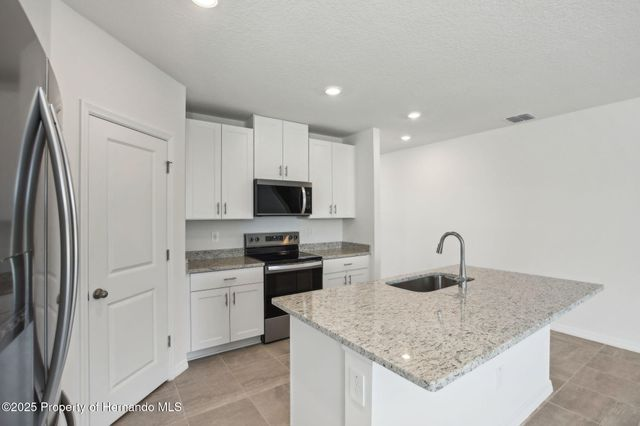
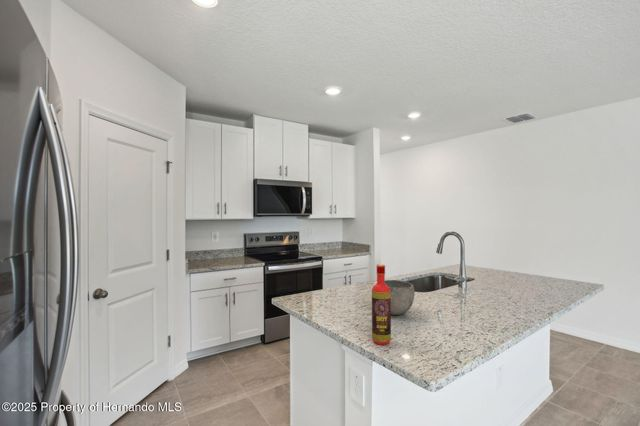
+ bowl [376,279,416,316]
+ bottle [371,264,392,346]
